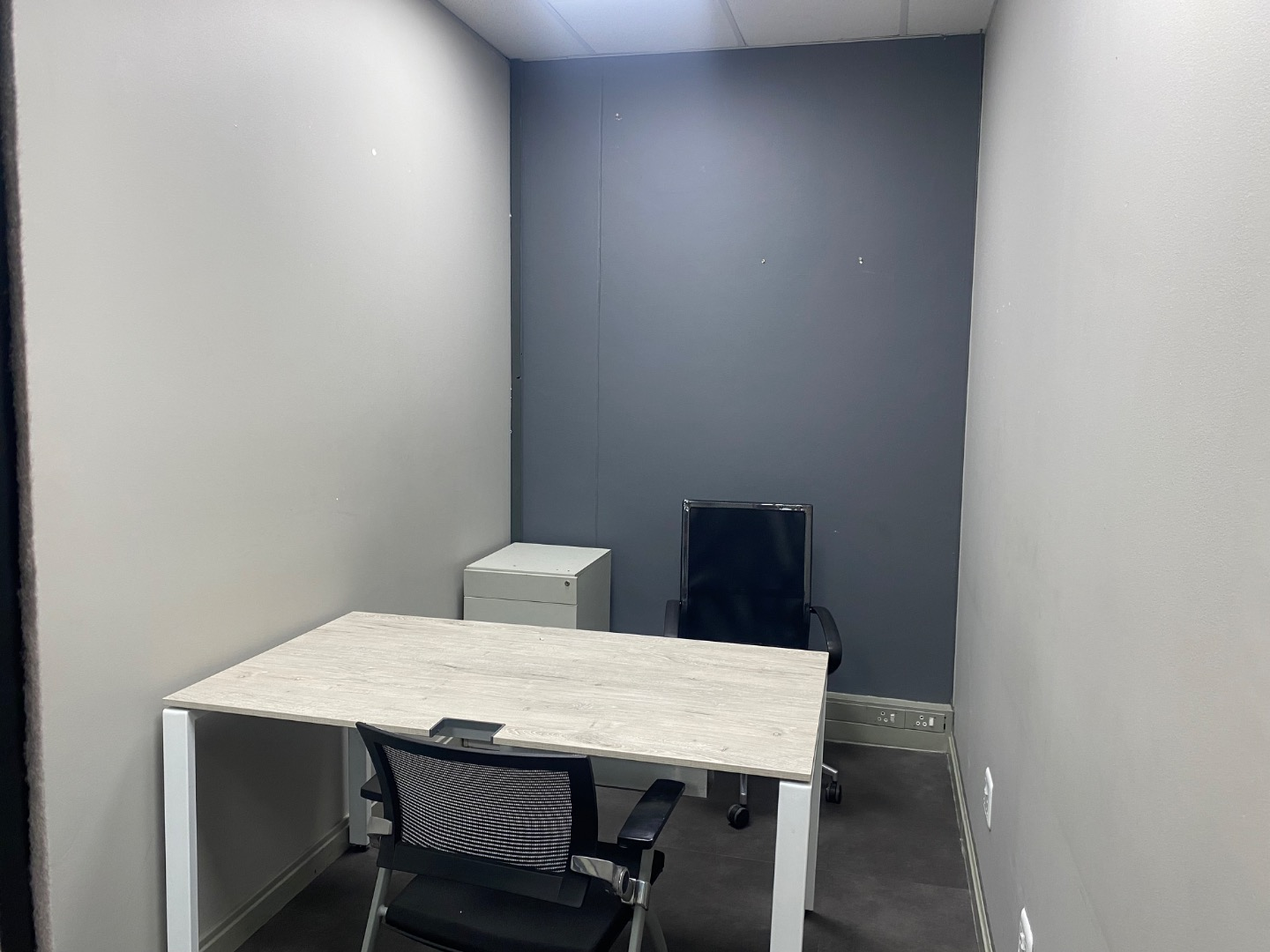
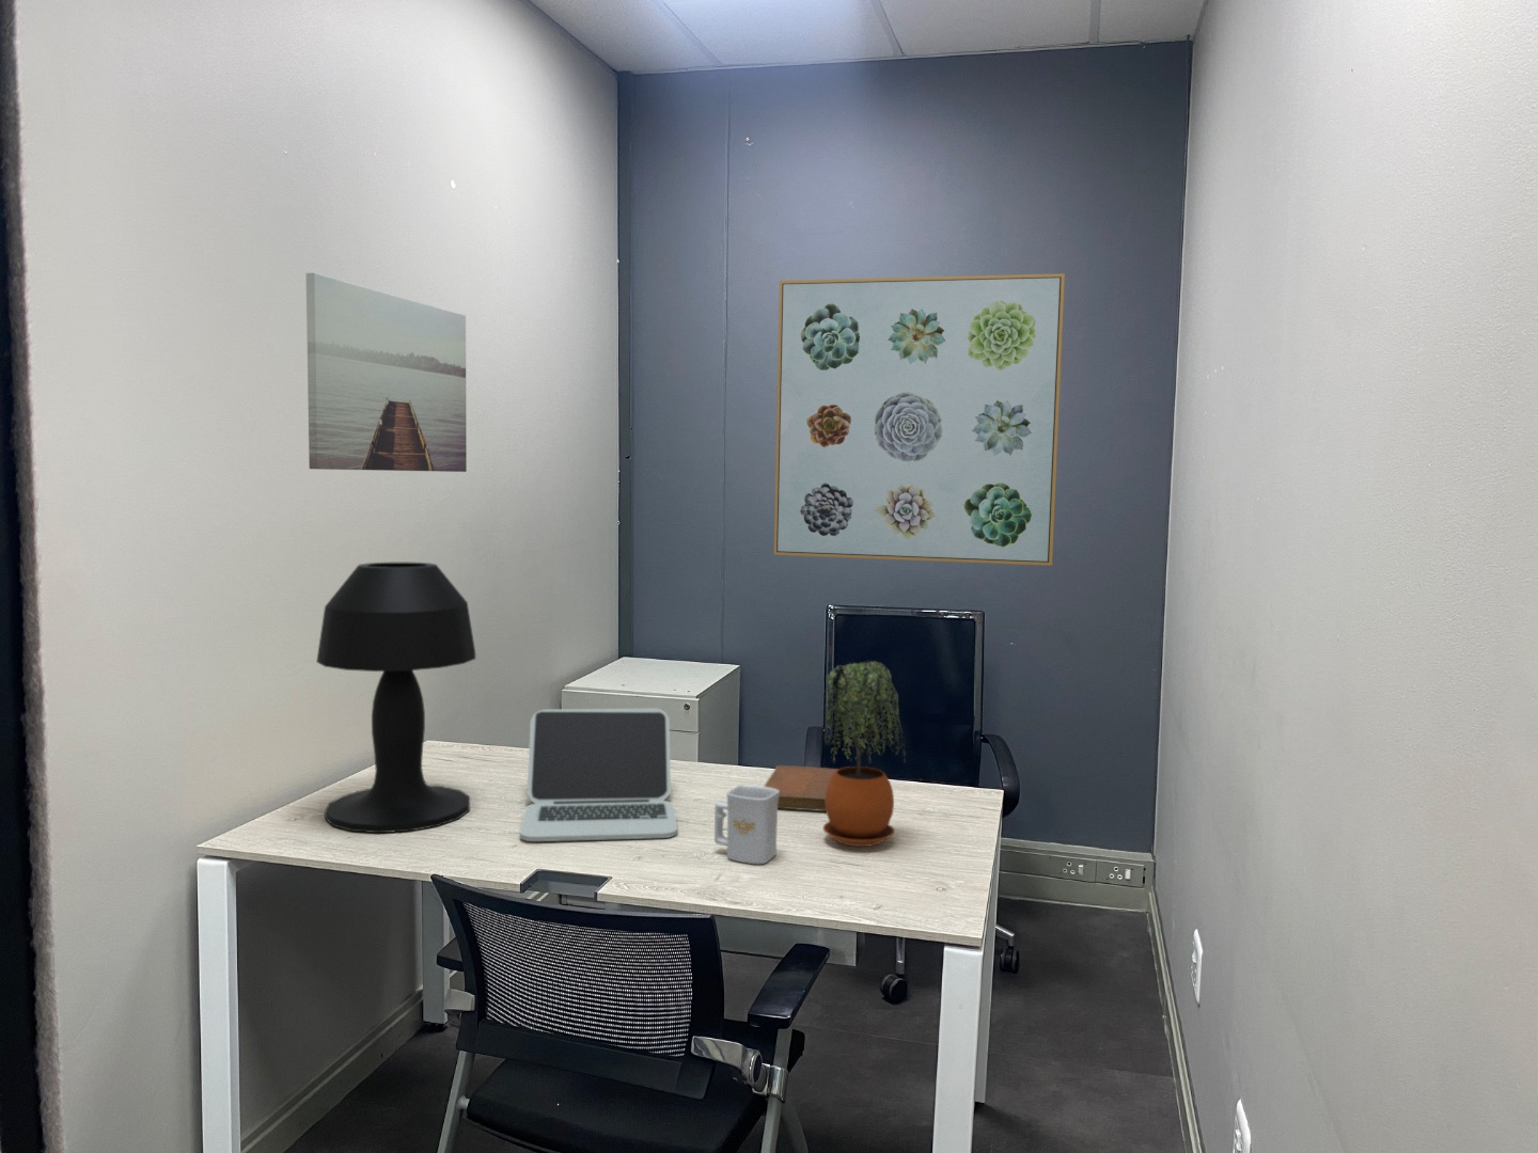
+ potted plant [820,660,907,848]
+ table lamp [315,562,476,833]
+ notebook [763,764,839,813]
+ mug [713,784,780,865]
+ laptop [520,707,678,842]
+ wall art [774,273,1066,567]
+ wall art [305,271,467,472]
